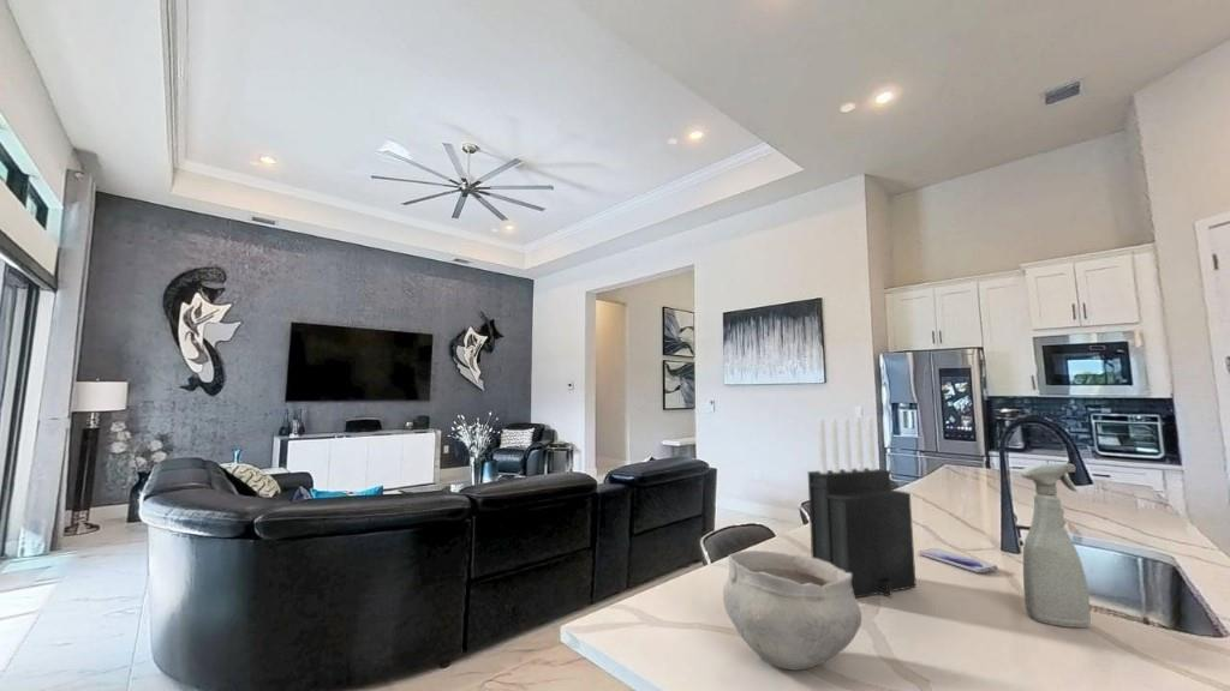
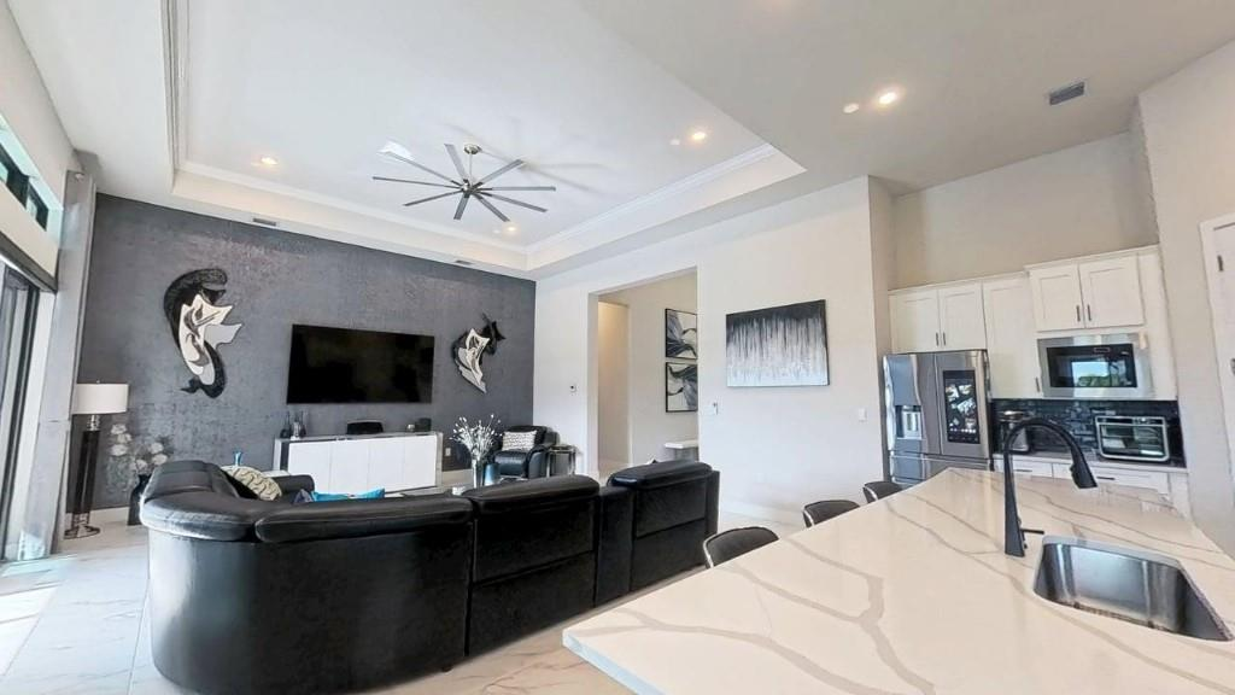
- smartphone [918,547,999,575]
- knife block [807,416,918,599]
- spray bottle [1019,462,1092,629]
- bowl [722,549,862,672]
